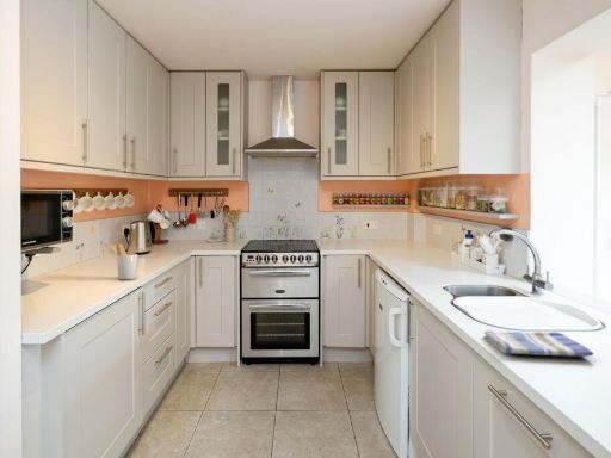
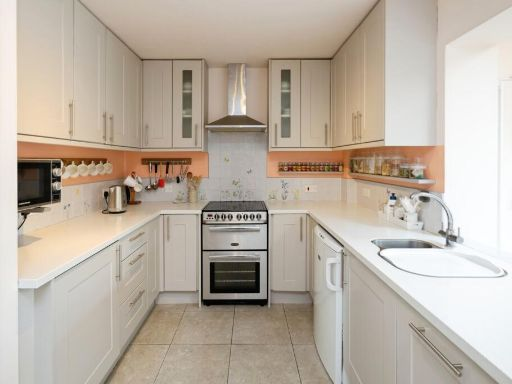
- utensil holder [107,242,138,280]
- dish towel [483,329,594,358]
